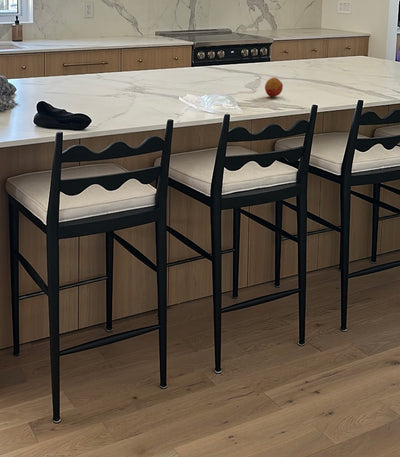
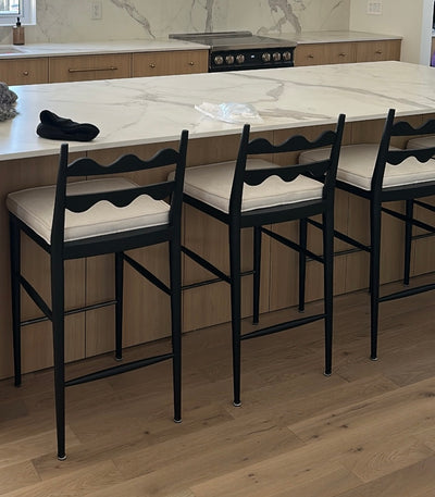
- fruit [264,77,284,98]
